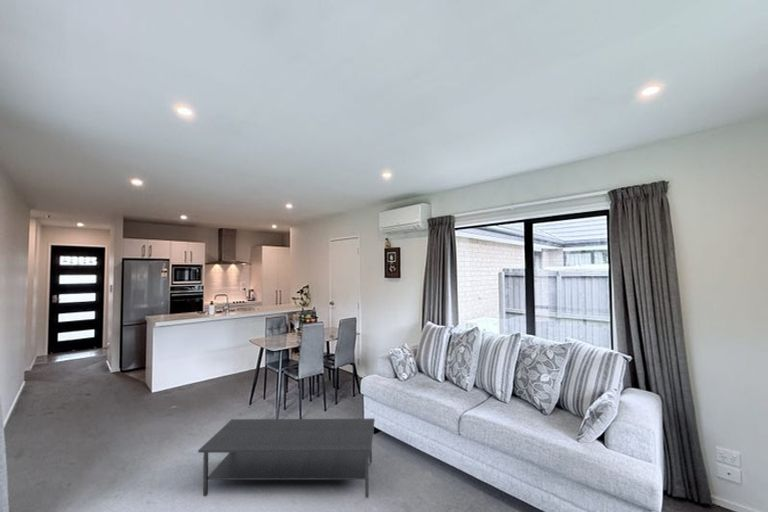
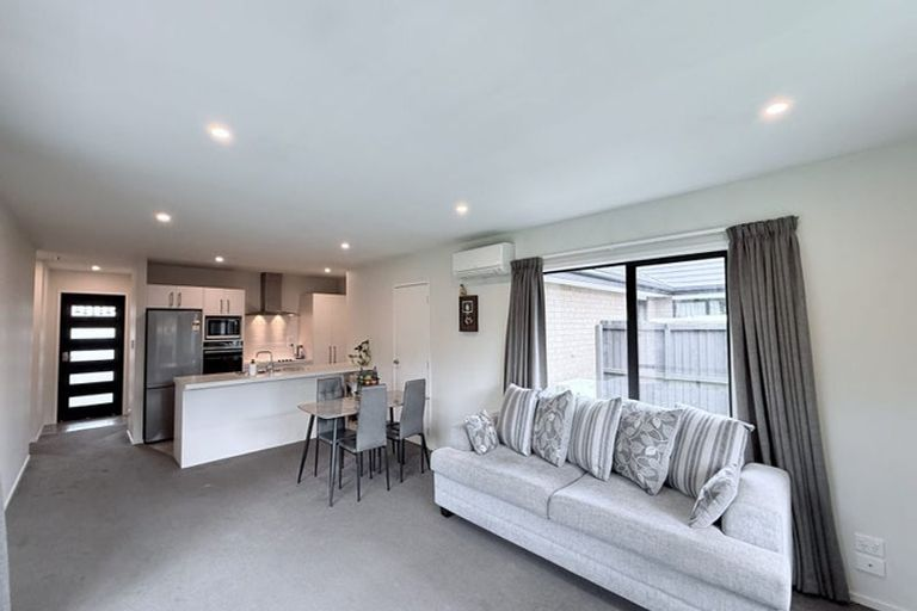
- coffee table [197,417,376,499]
